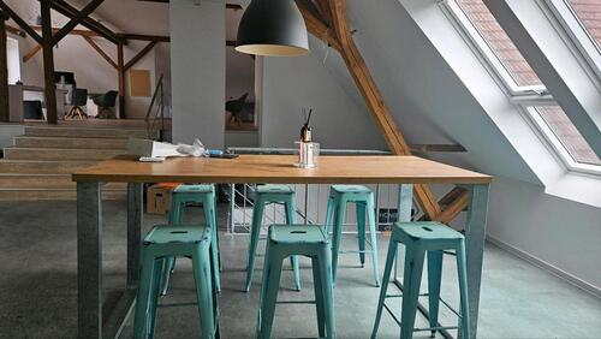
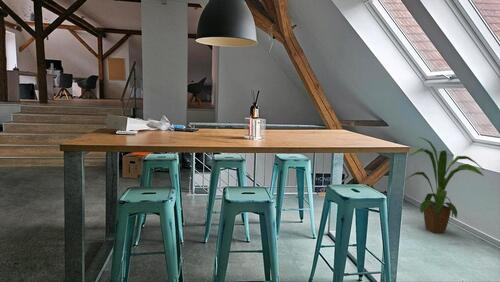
+ house plant [404,136,485,234]
